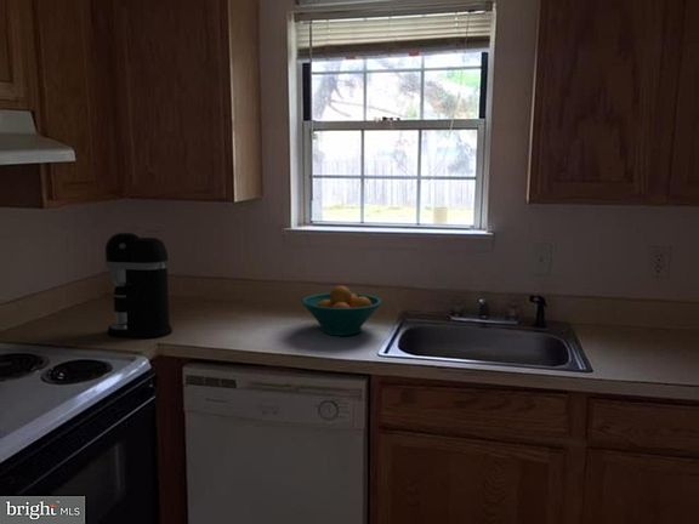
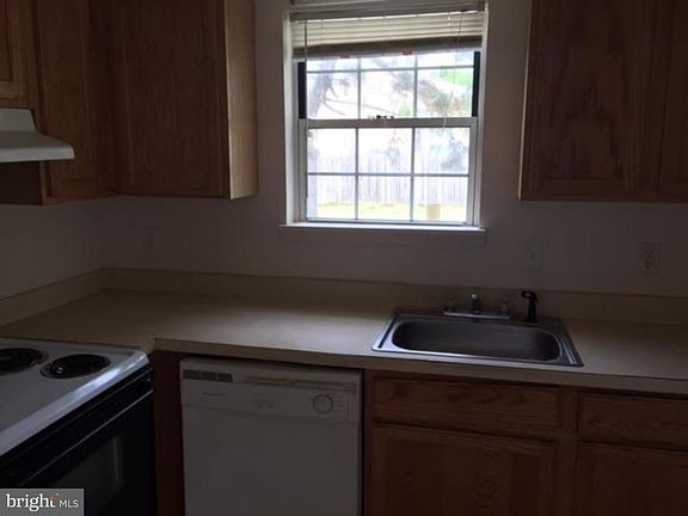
- coffee maker [104,232,174,340]
- fruit bowl [301,285,383,337]
